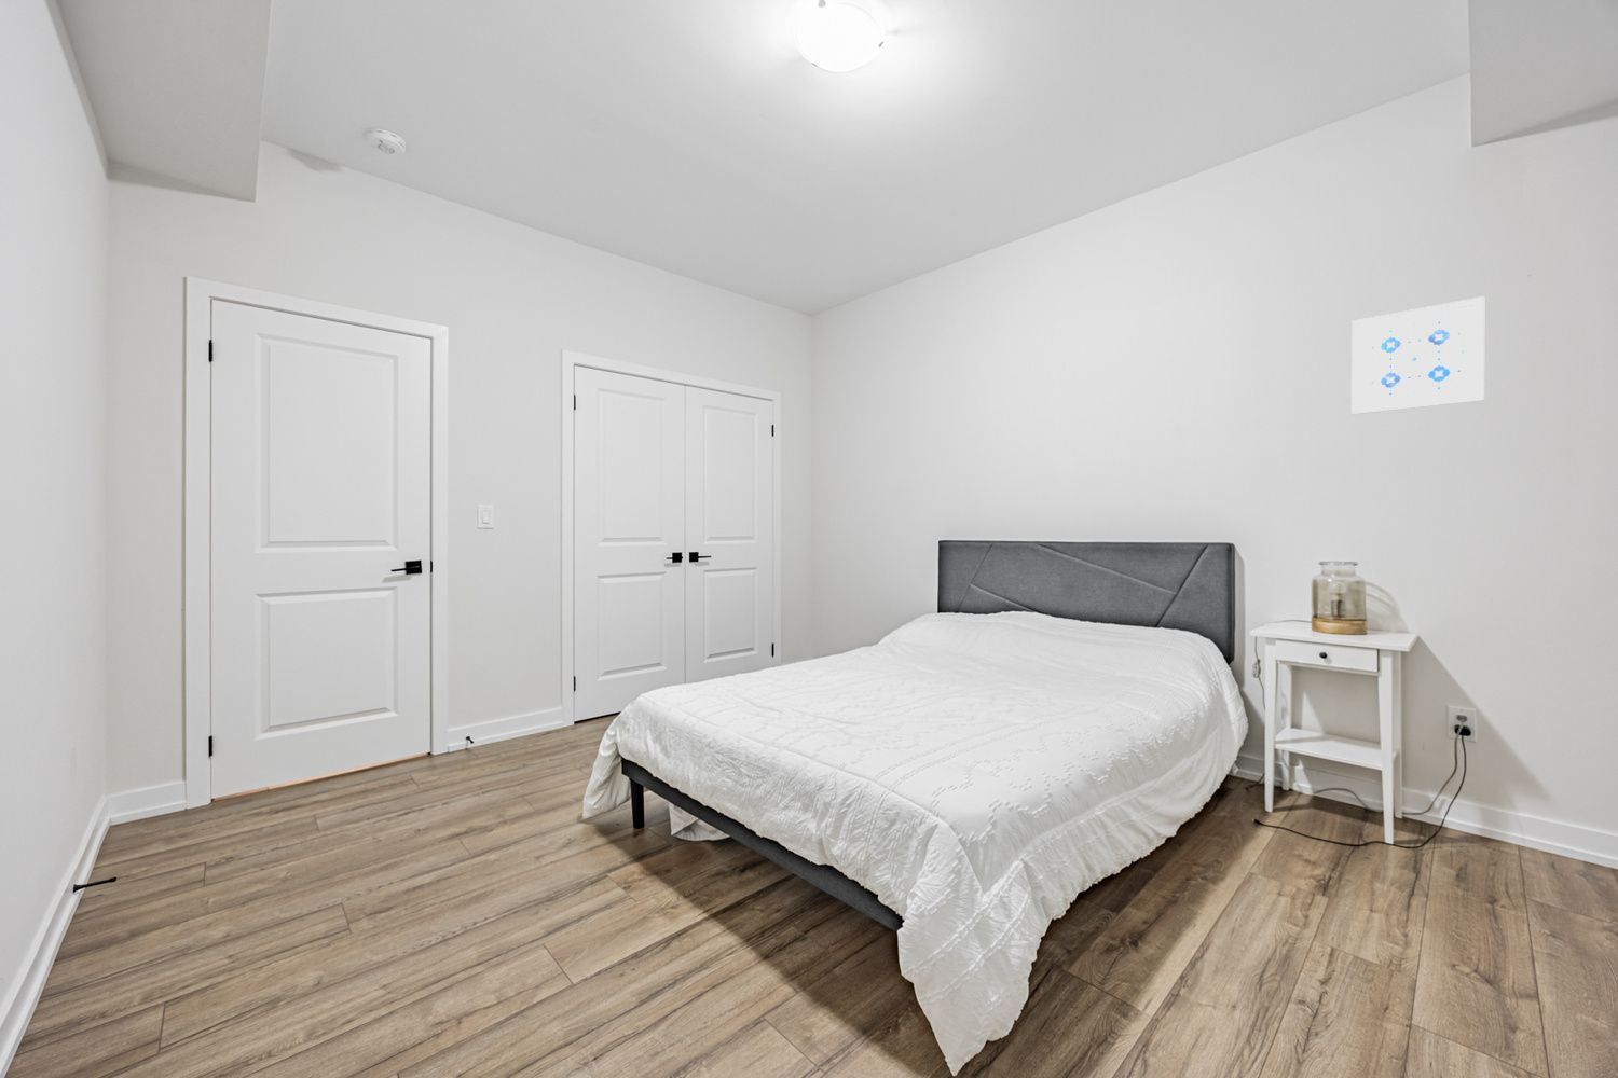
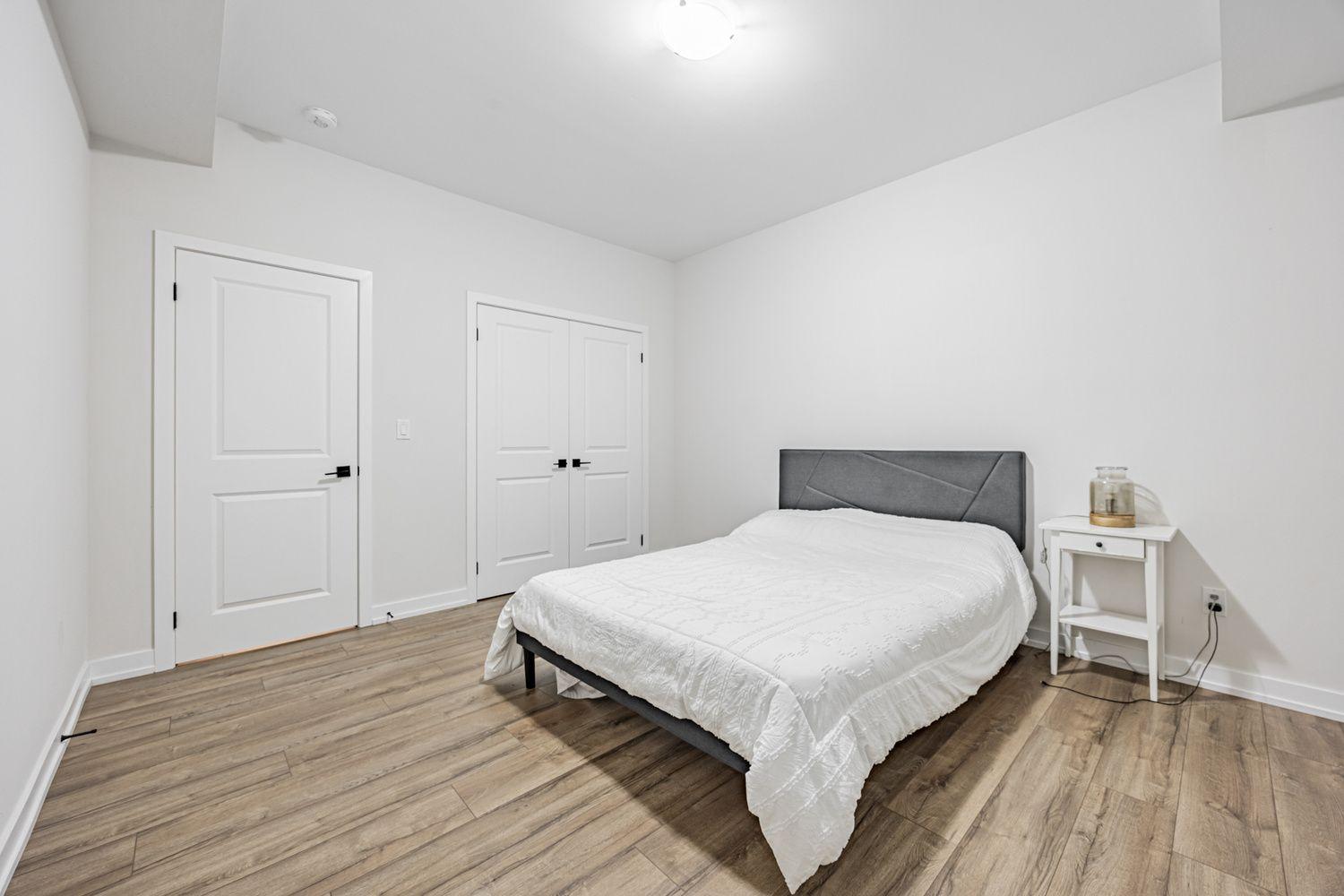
- wall art [1351,296,1486,415]
